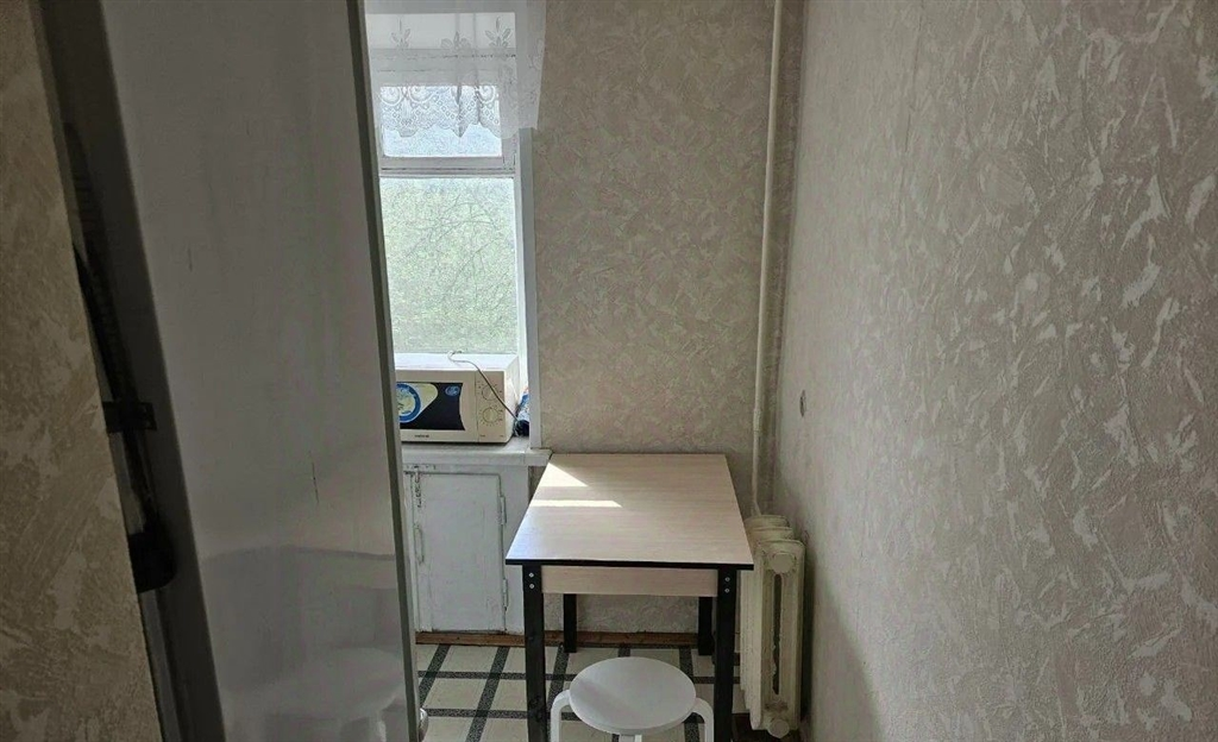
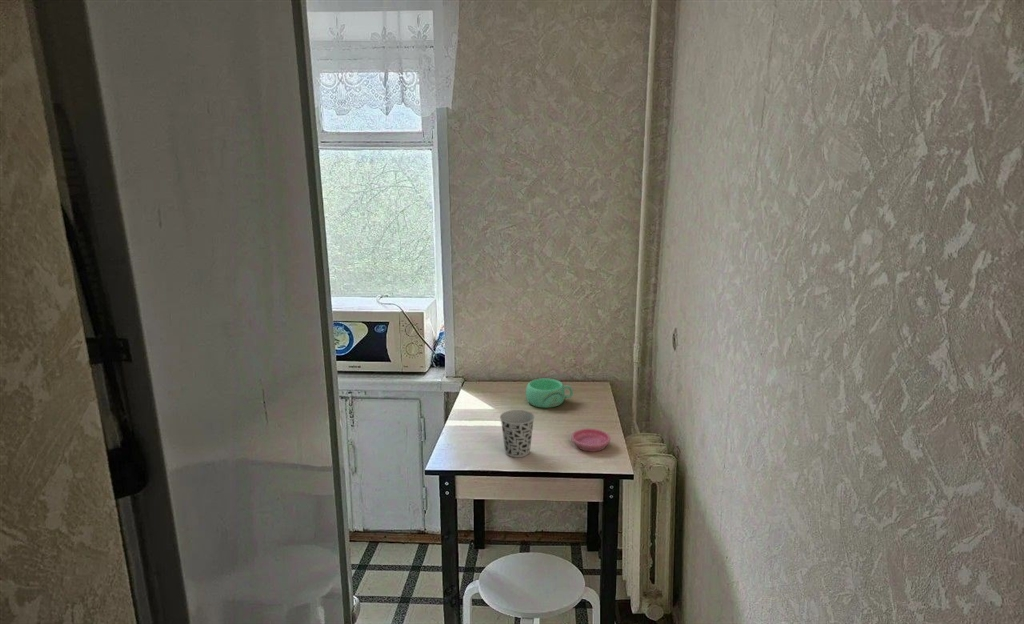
+ cup [499,409,536,458]
+ saucer [570,427,611,453]
+ mug [525,377,574,409]
